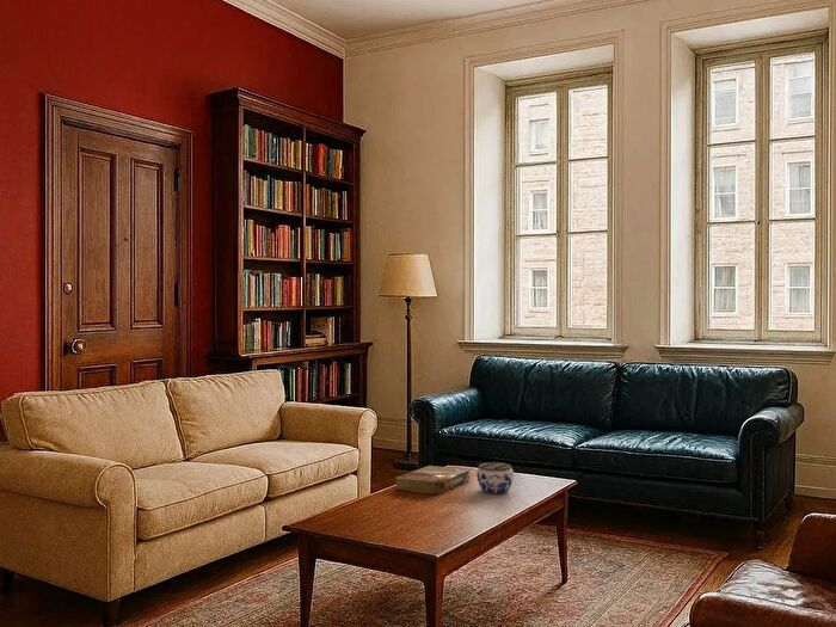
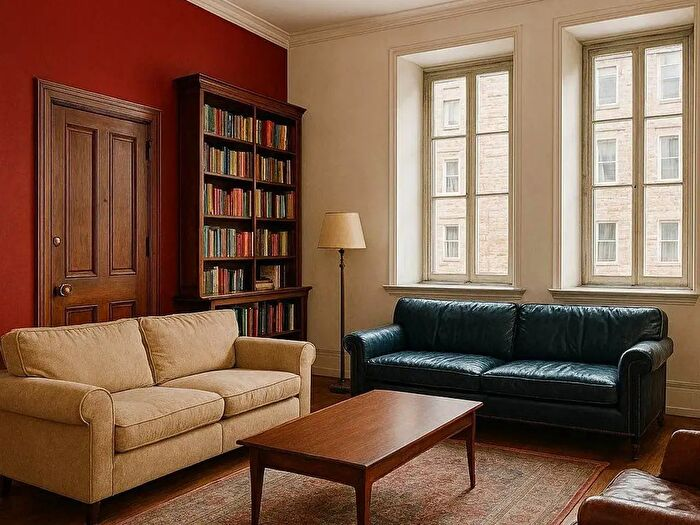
- jar [475,461,515,494]
- book [393,465,471,496]
